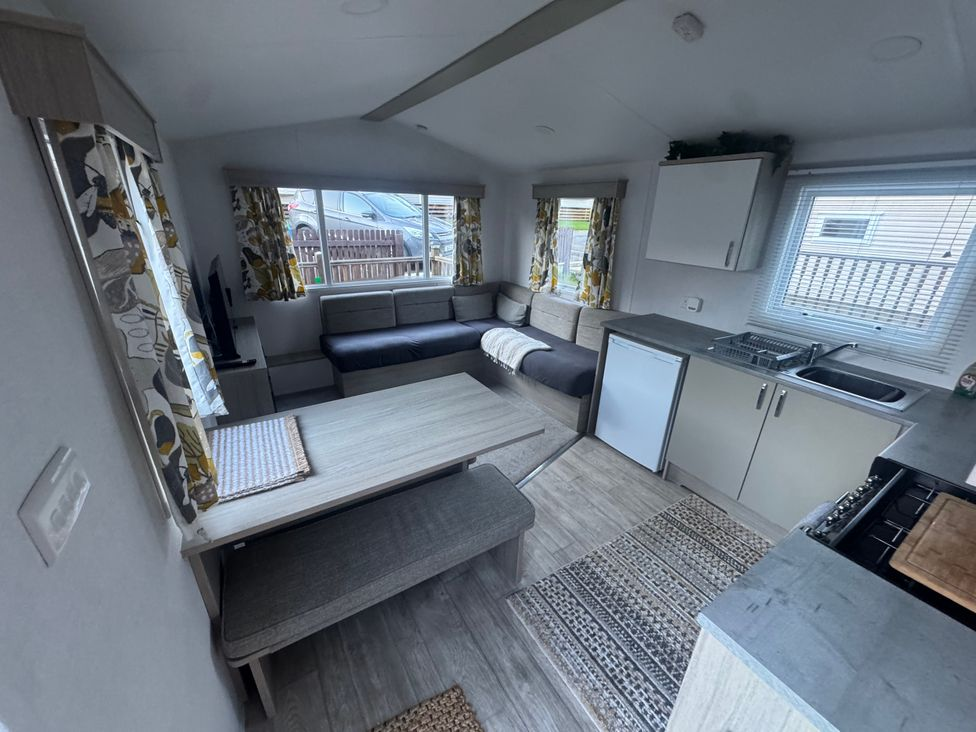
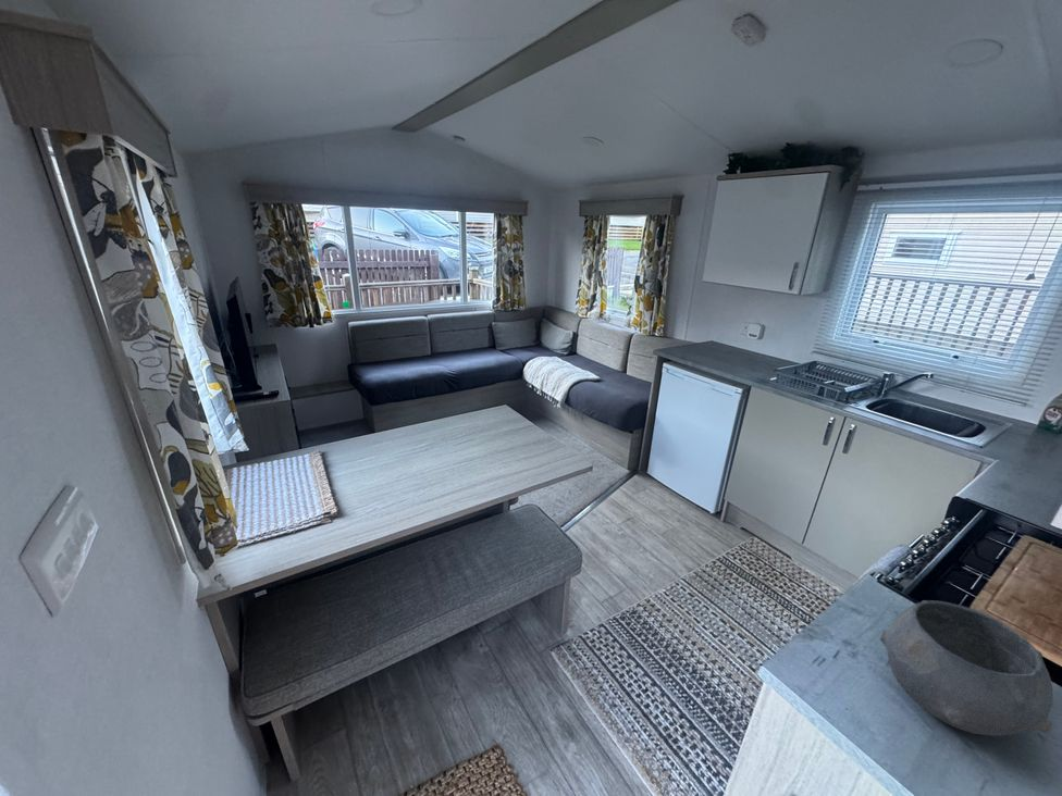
+ bowl [879,599,1054,737]
